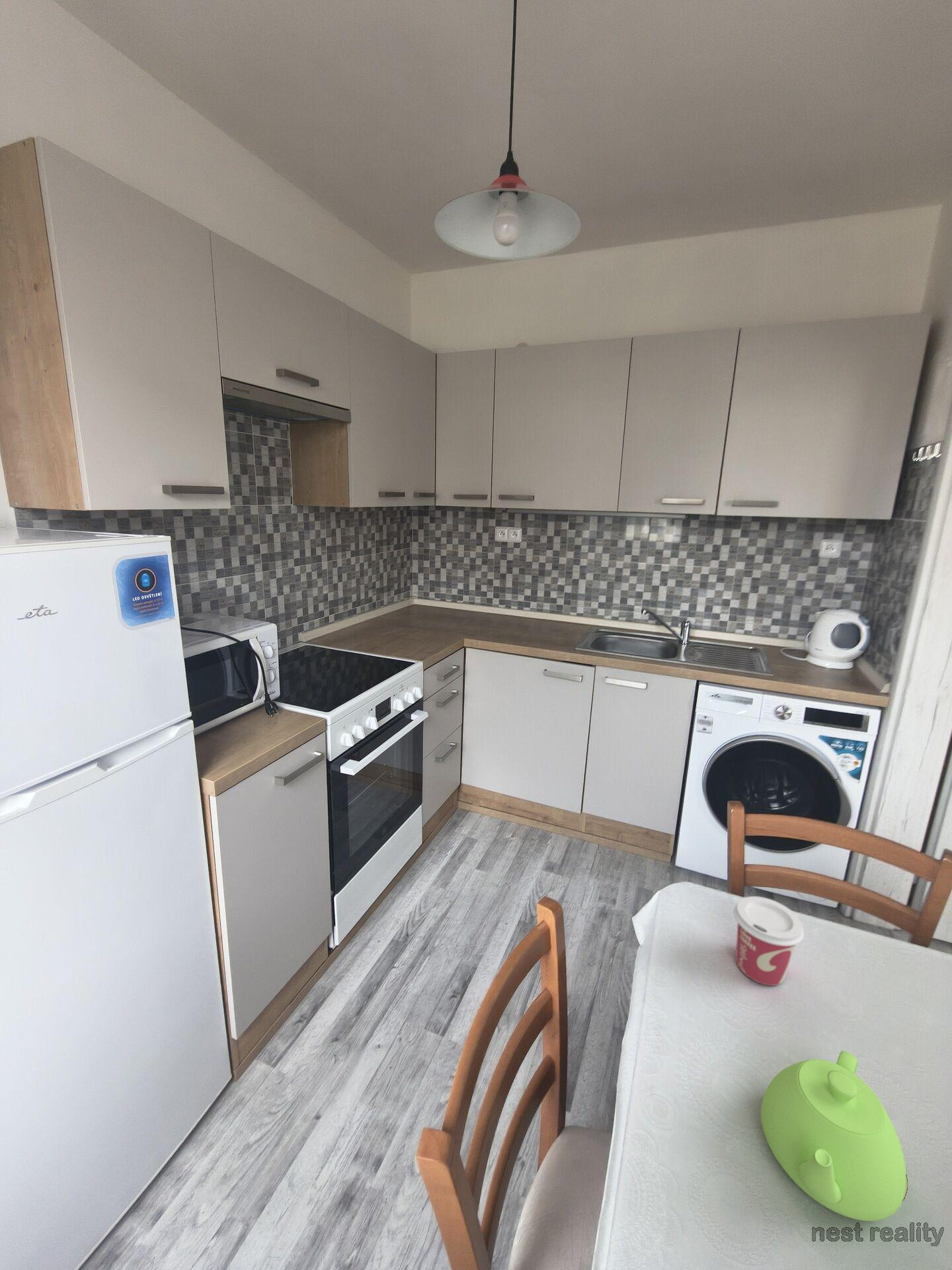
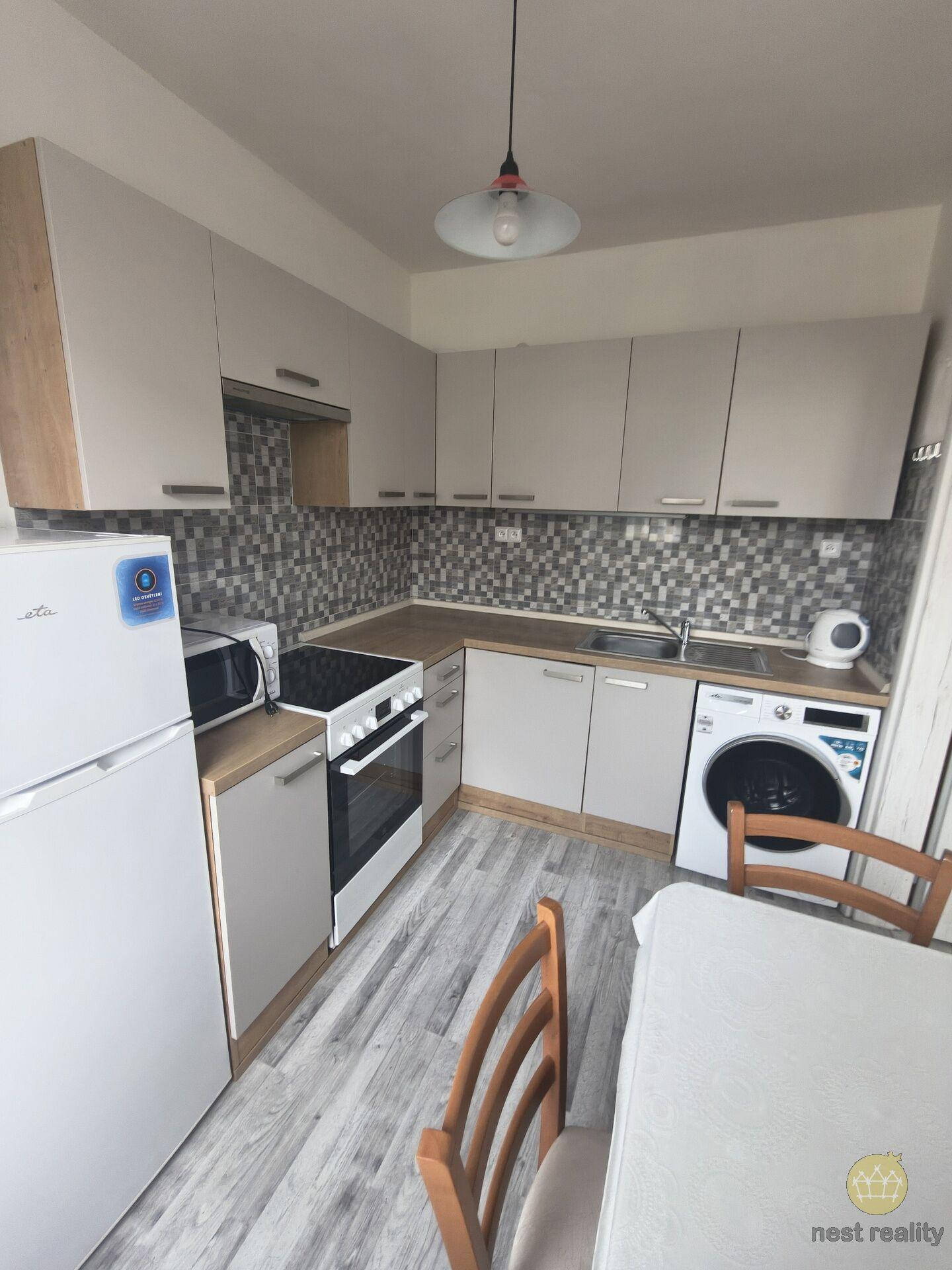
- cup [733,896,805,986]
- teapot [760,1050,906,1222]
